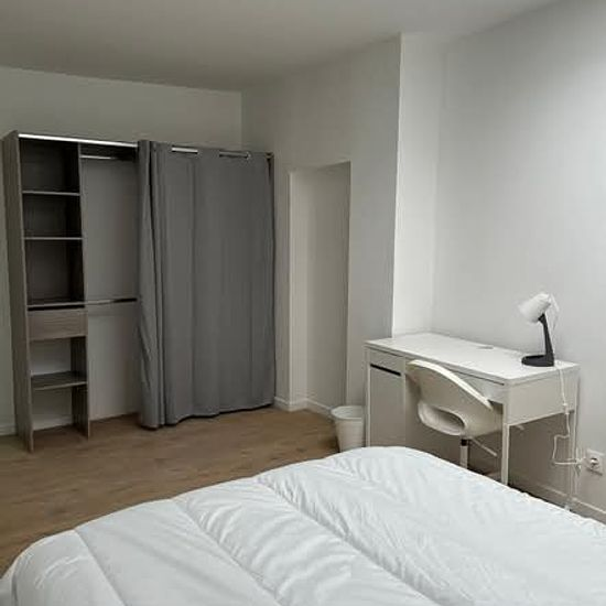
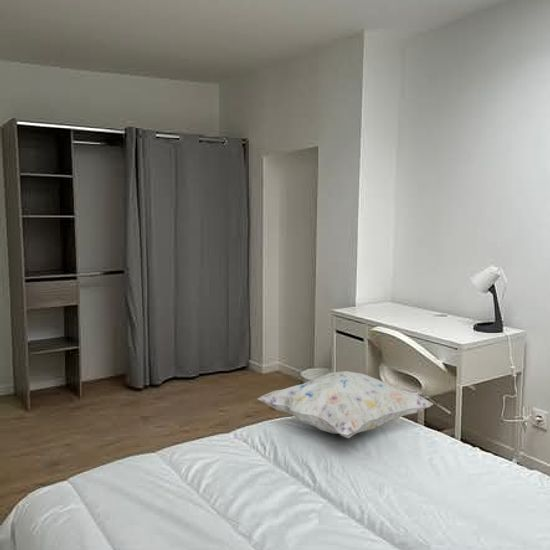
+ decorative pillow [257,370,434,439]
